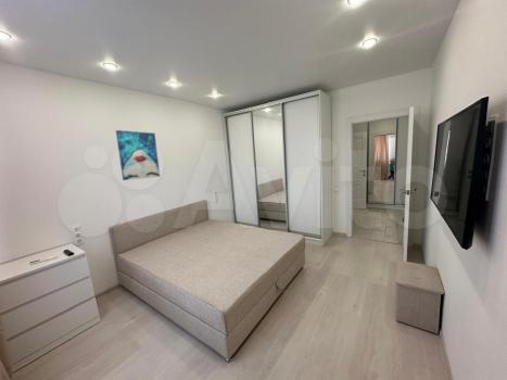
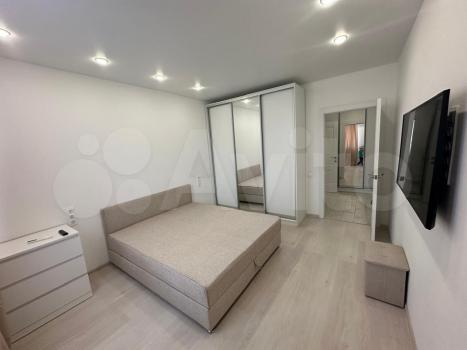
- wall art [115,129,161,181]
